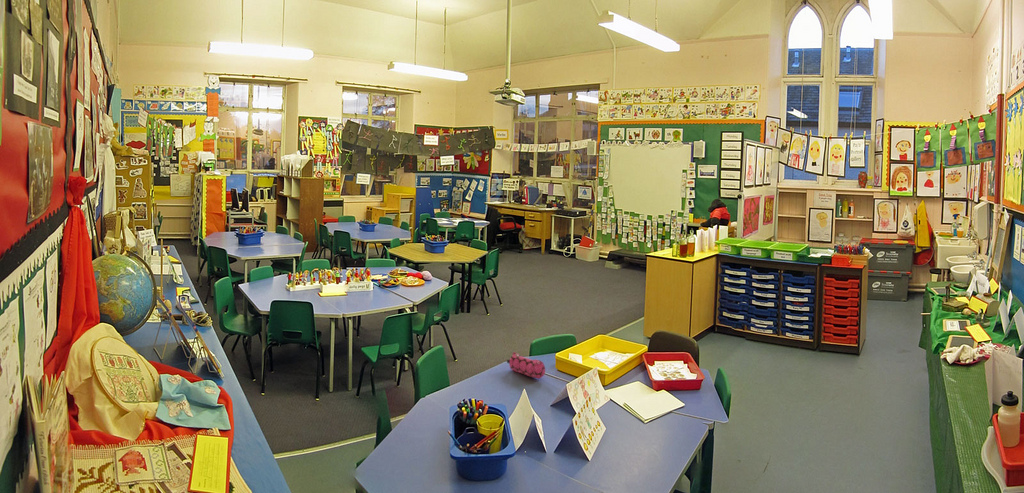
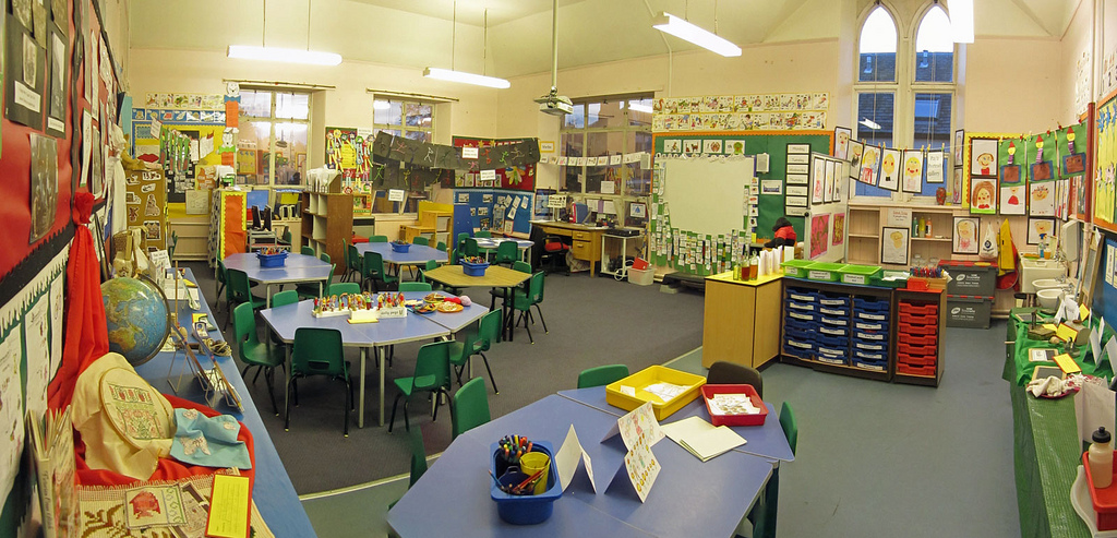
- pencil case [506,351,546,379]
